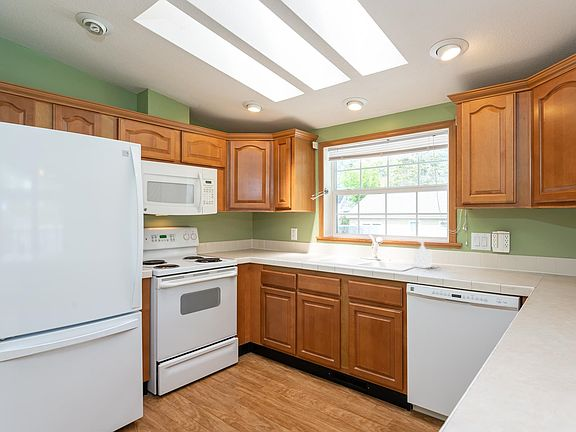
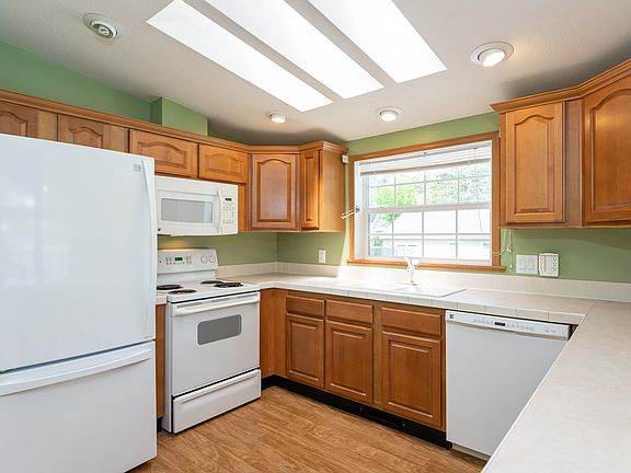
- soap bottle [413,240,432,269]
